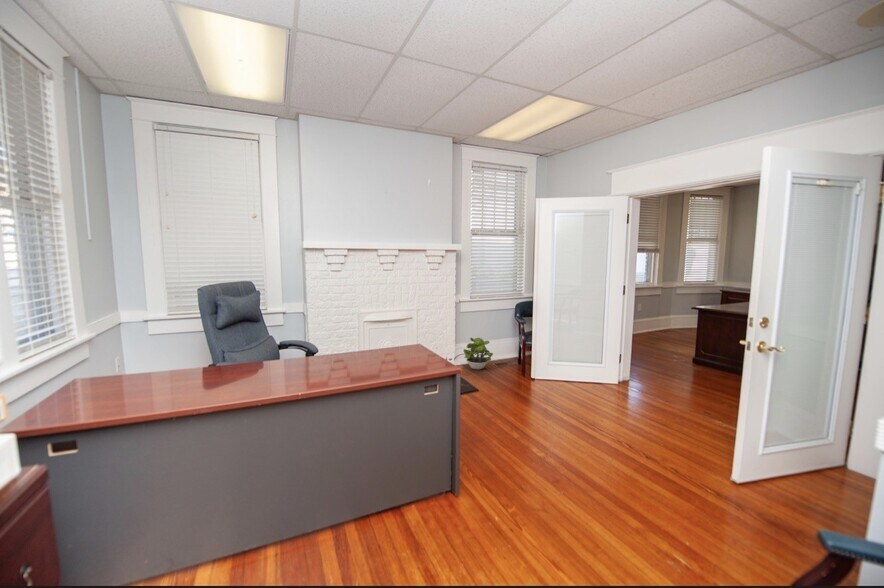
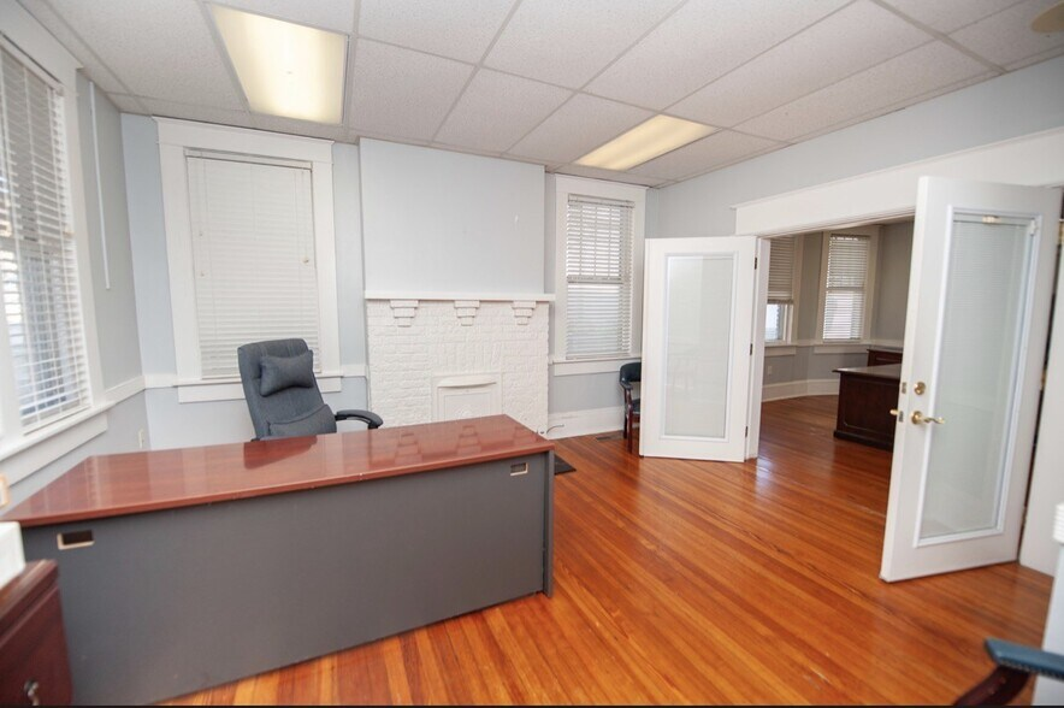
- potted plant [463,337,494,370]
